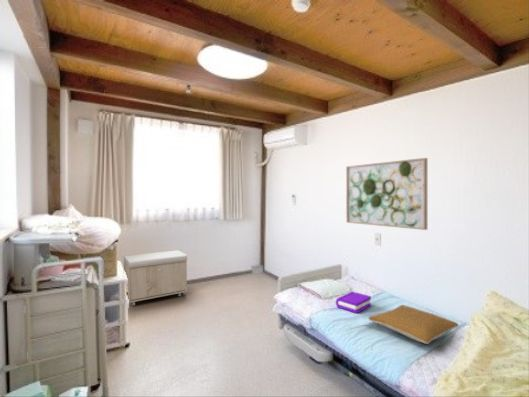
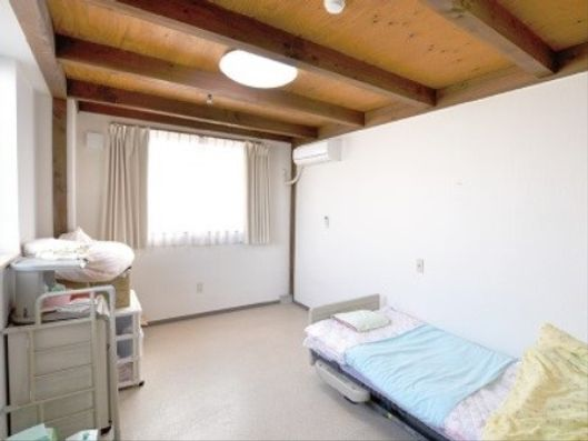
- storage bench [123,249,188,306]
- wall art [345,157,428,231]
- pillow [368,304,460,345]
- book [335,291,372,314]
